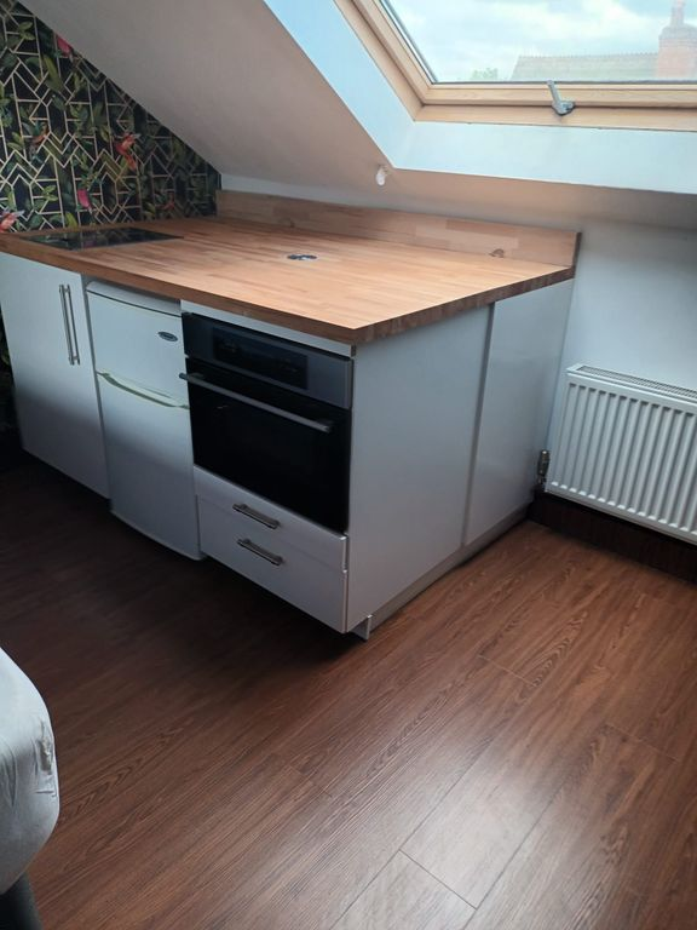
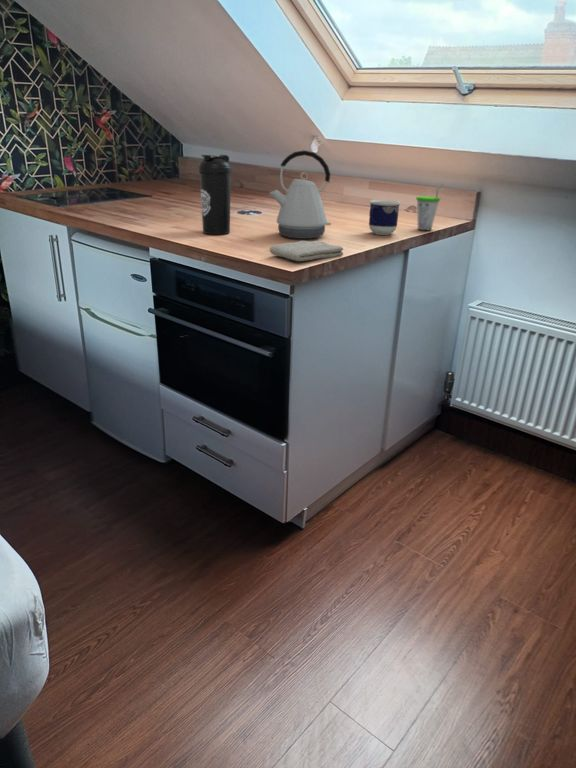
+ water bottle [197,154,233,235]
+ cup [415,182,445,231]
+ kettle [268,149,332,240]
+ cup [368,199,401,236]
+ washcloth [268,240,344,262]
